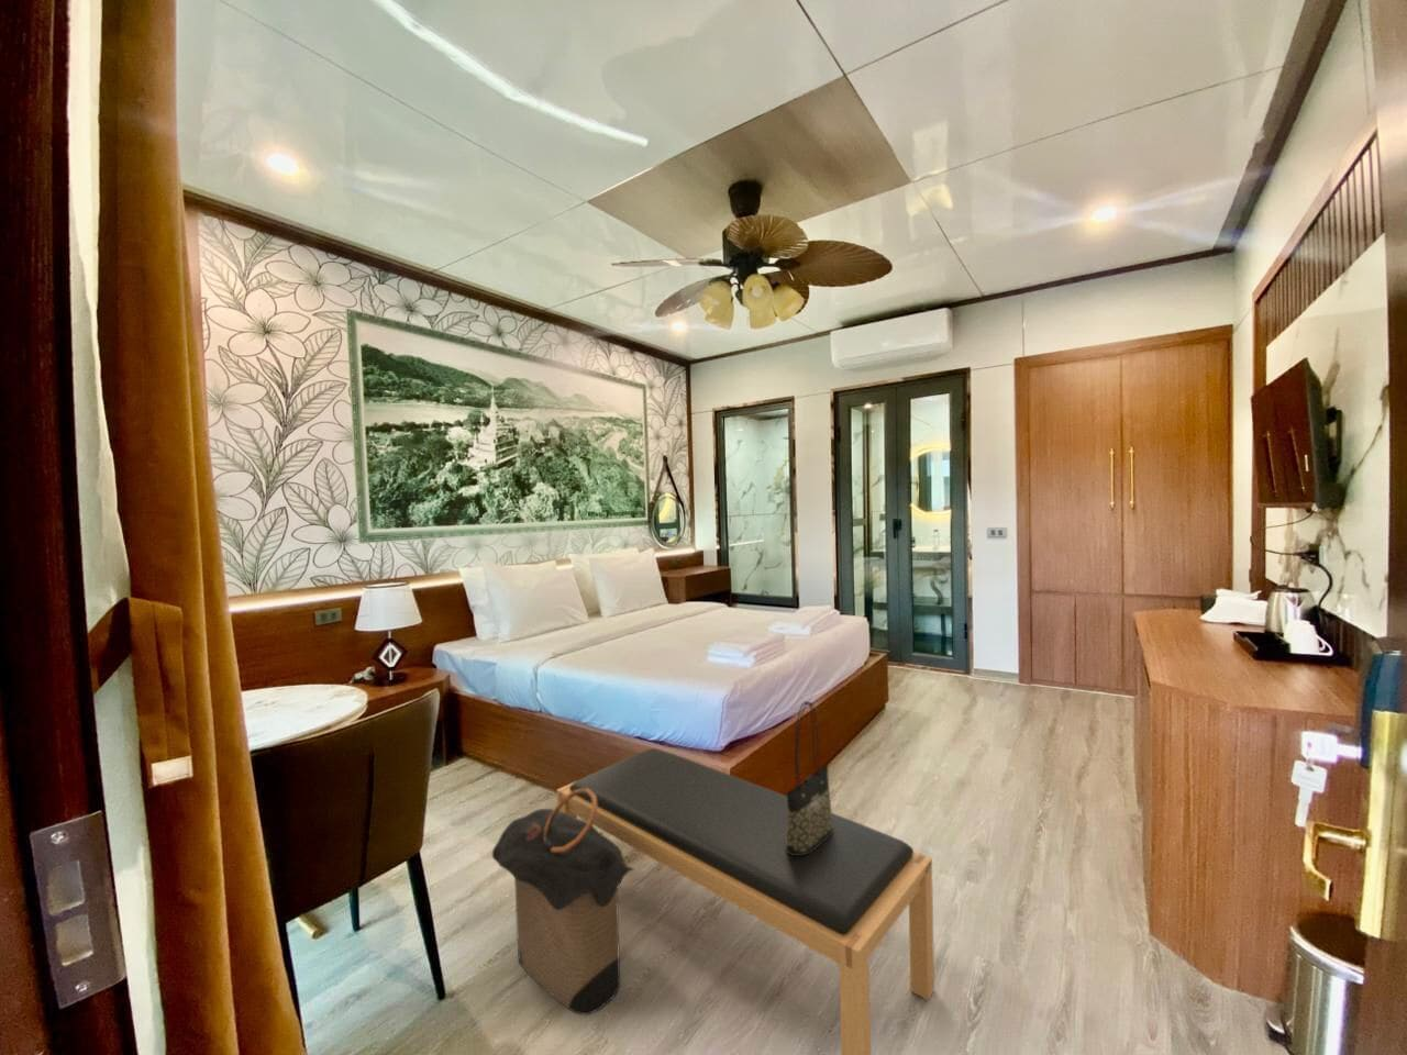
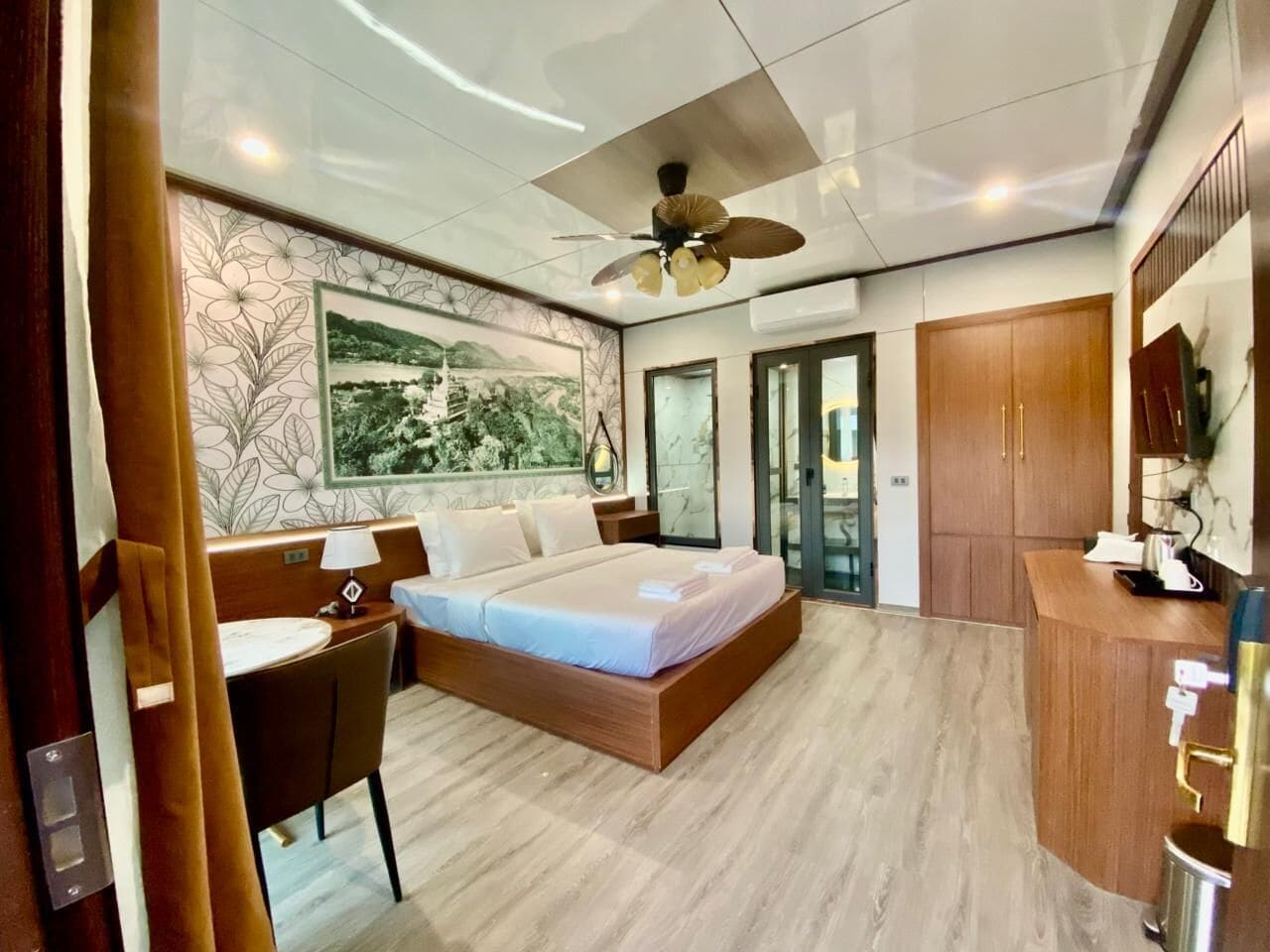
- tote bag [785,700,833,857]
- laundry hamper [492,789,635,1016]
- bench [556,747,935,1055]
